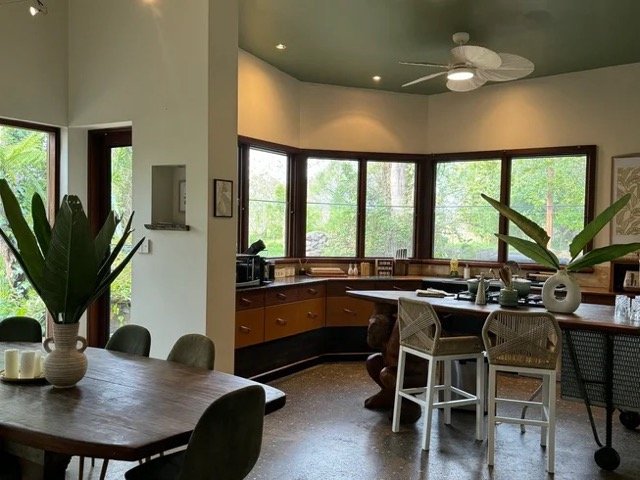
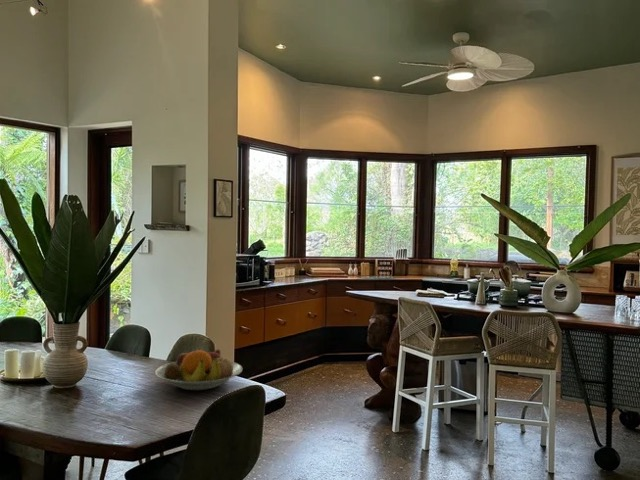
+ fruit bowl [154,347,243,391]
